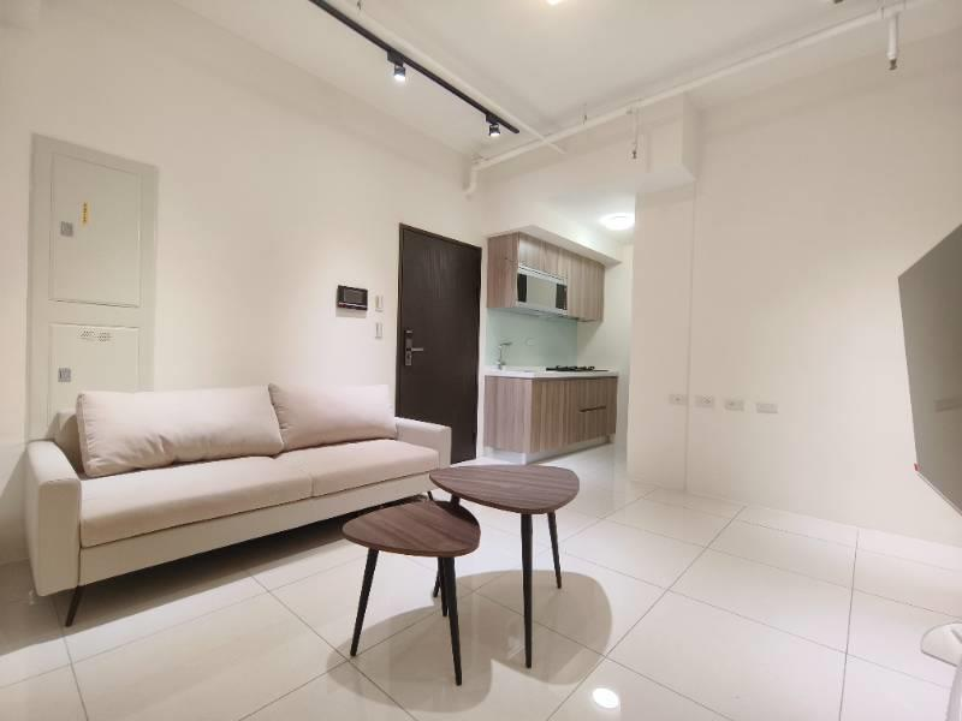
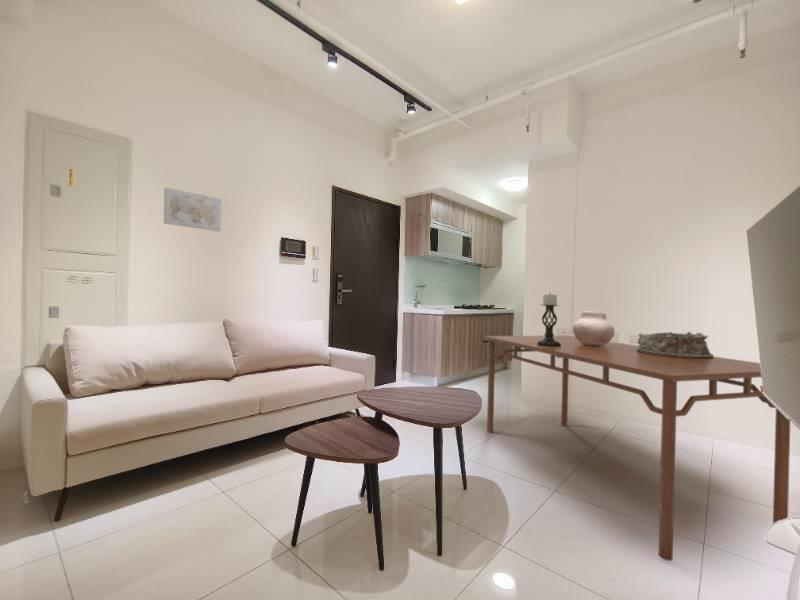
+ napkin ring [636,331,715,357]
+ dining table [482,335,791,562]
+ vase [572,311,616,346]
+ candle holder [537,292,561,347]
+ wall art [163,187,222,232]
